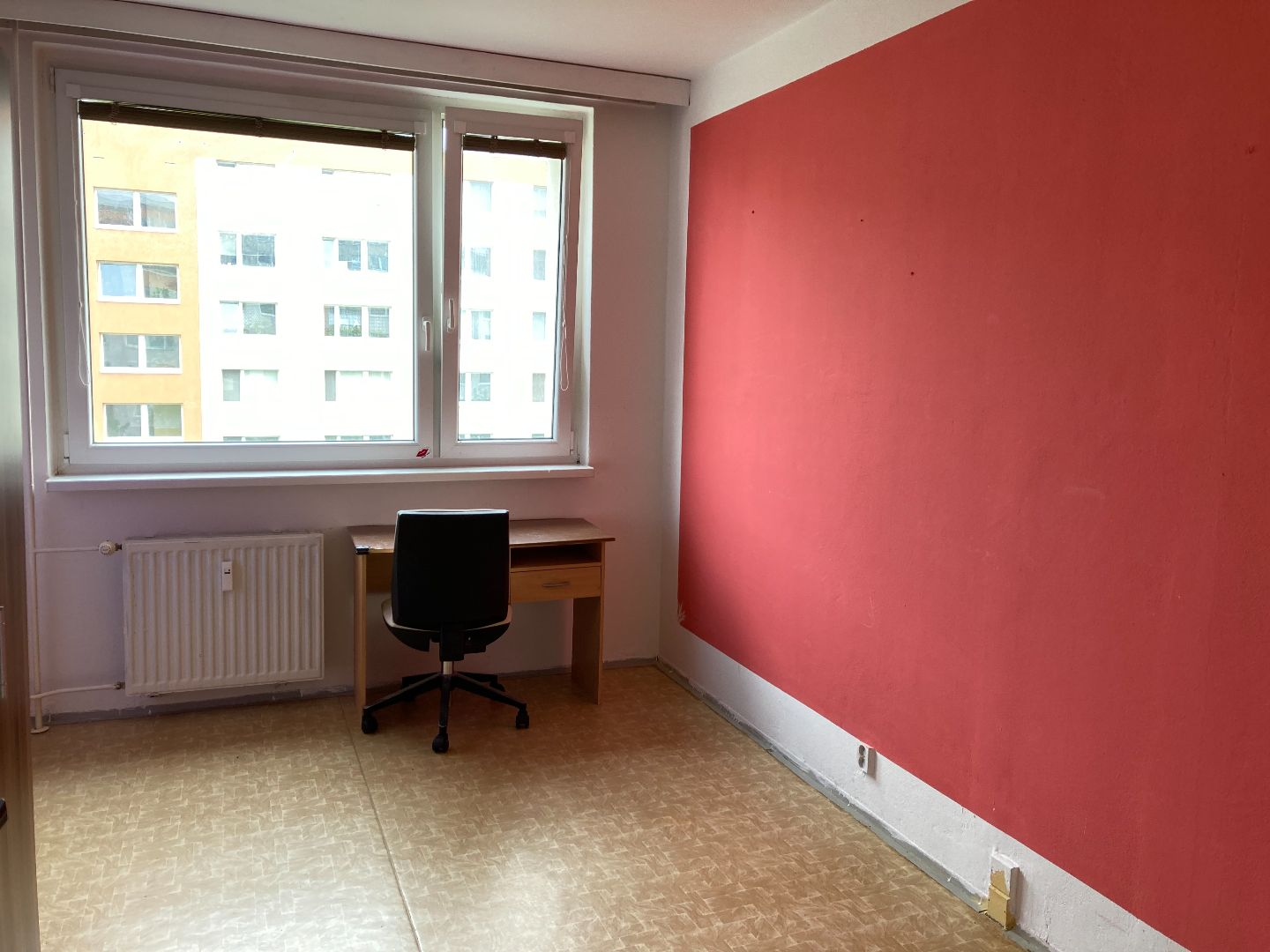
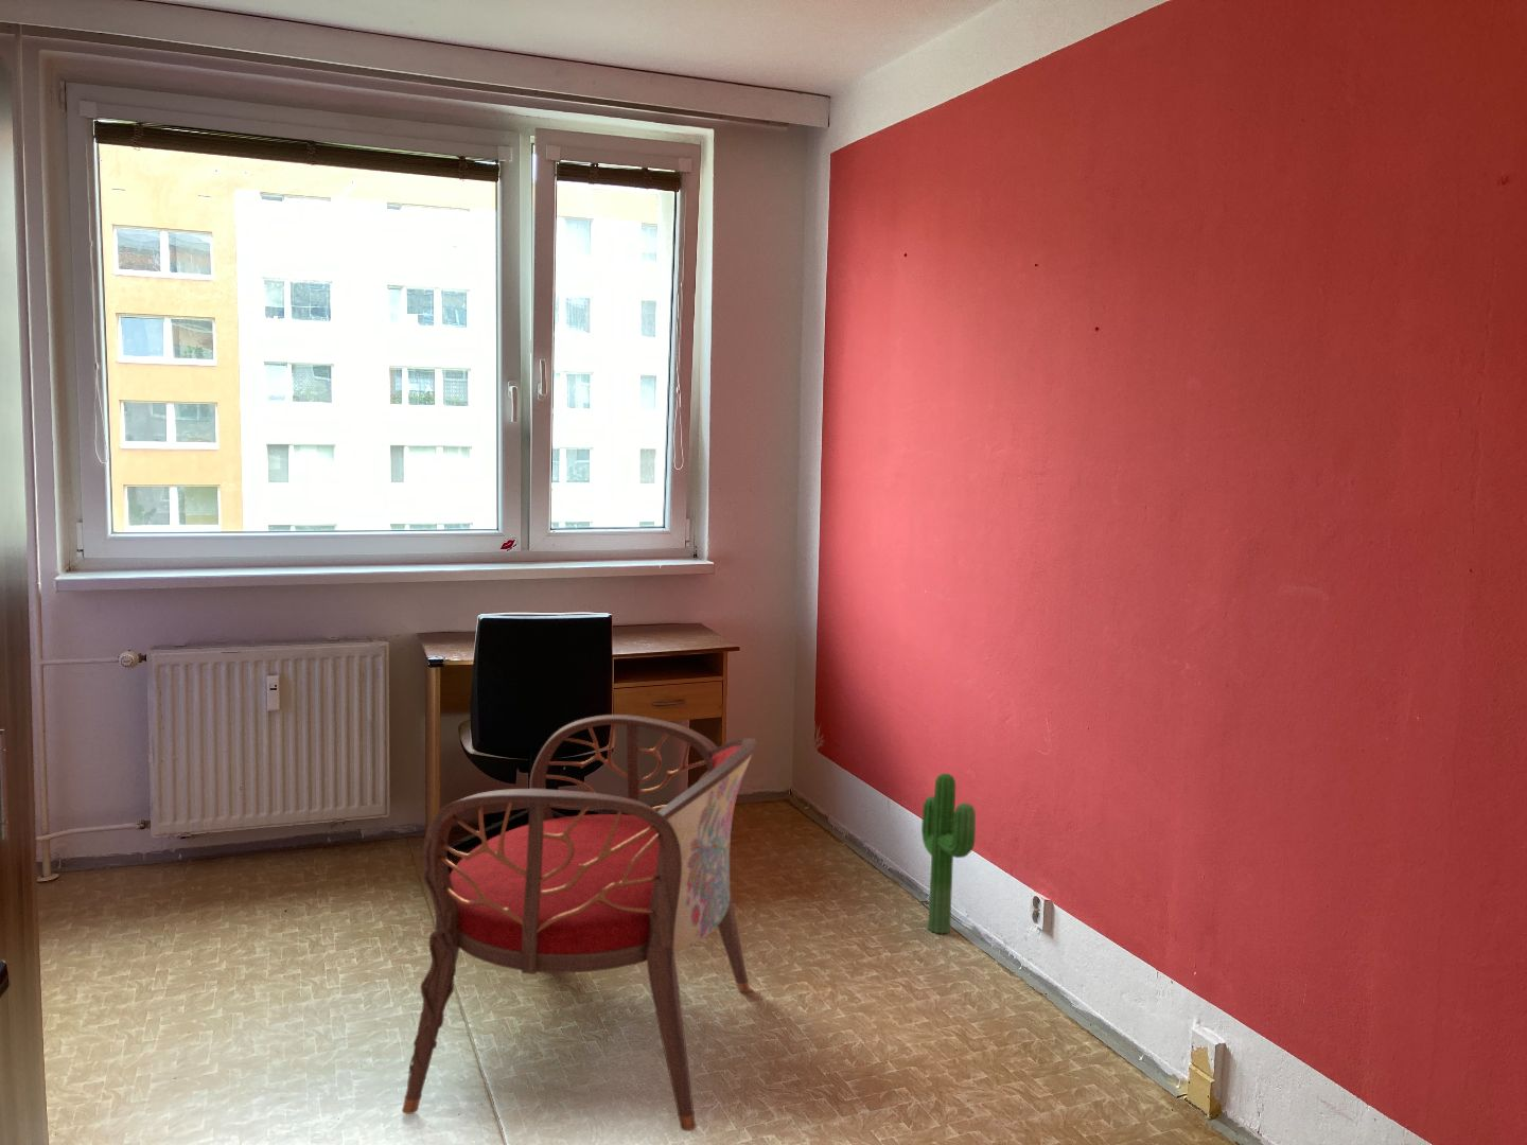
+ armchair [400,713,757,1132]
+ decorative plant [921,773,976,935]
